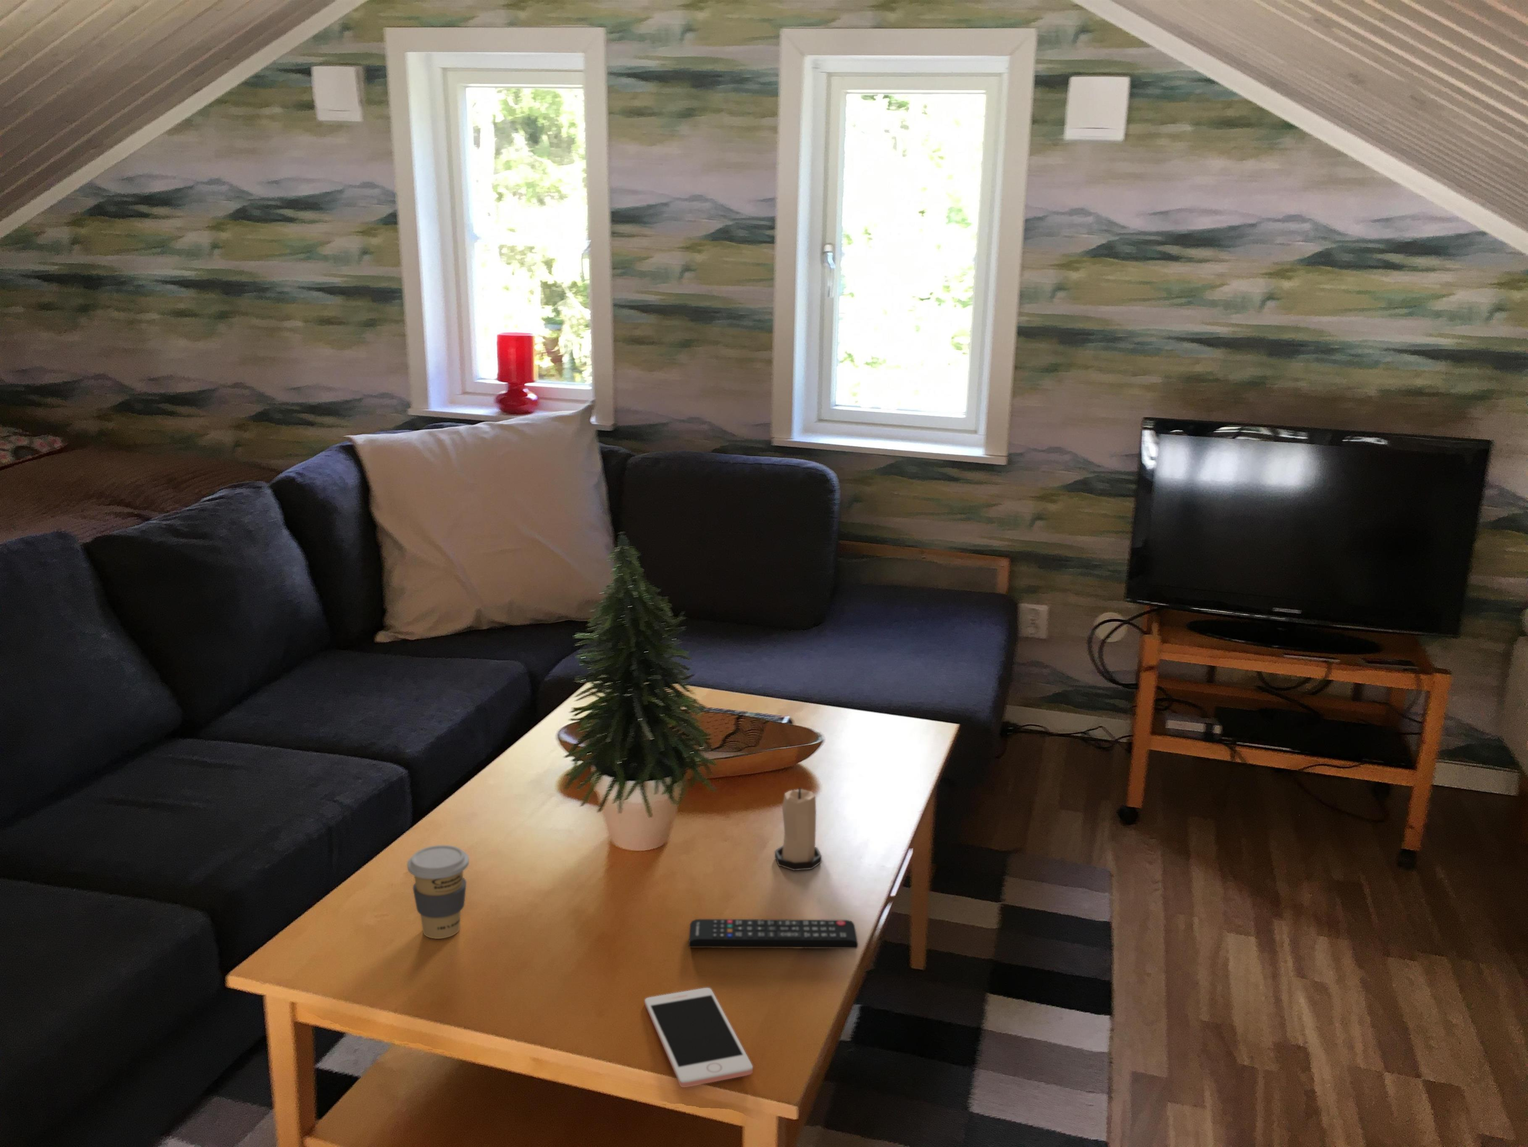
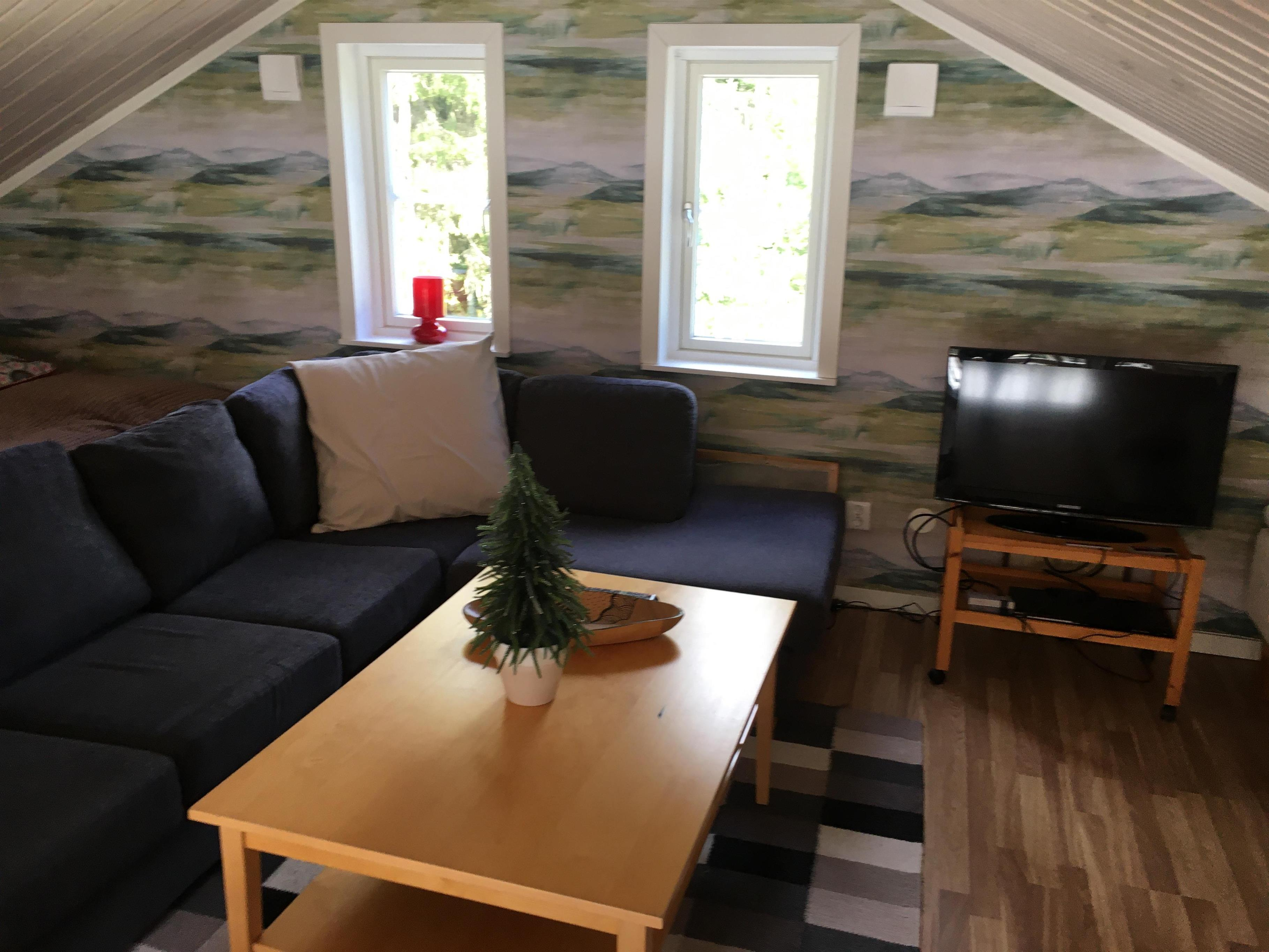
- coffee cup [407,845,470,940]
- cell phone [644,987,754,1088]
- remote control [689,919,859,949]
- candle [774,787,822,871]
